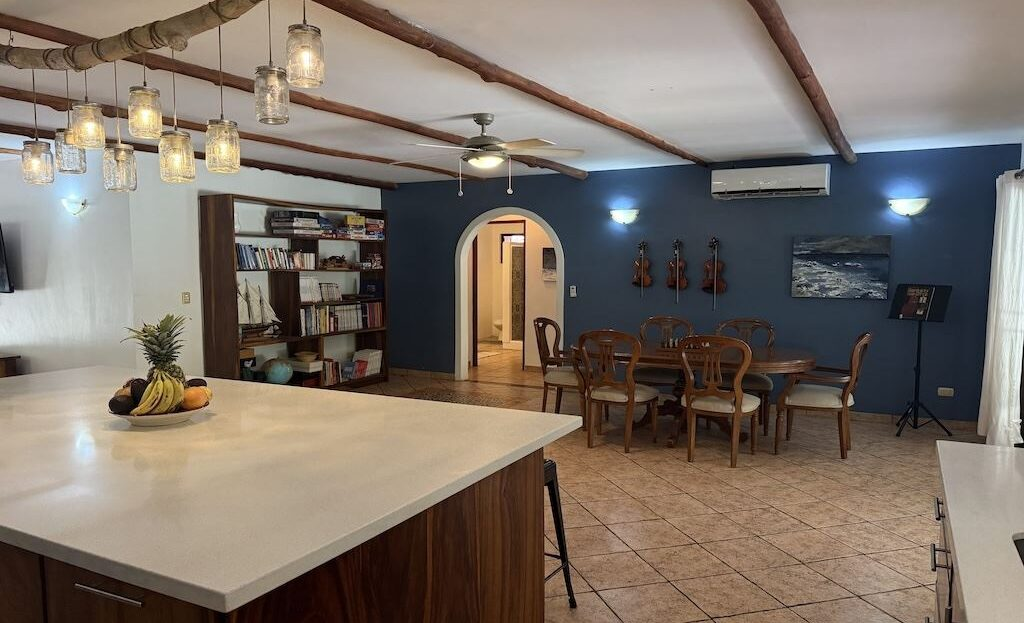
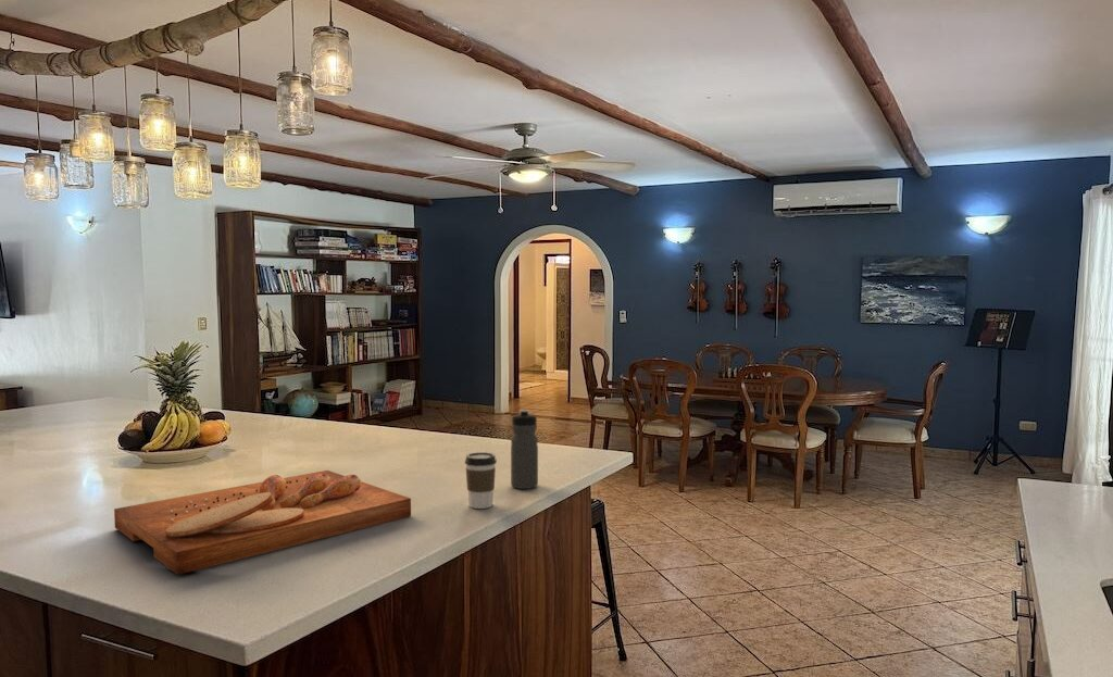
+ coffee cup [464,451,498,510]
+ cutting board [113,469,412,576]
+ water bottle [510,409,539,490]
